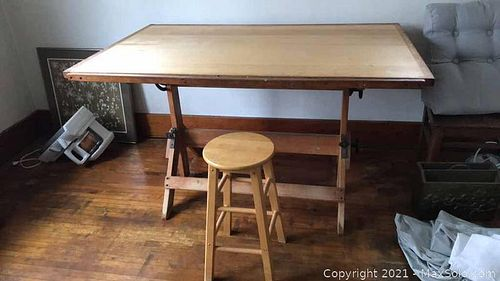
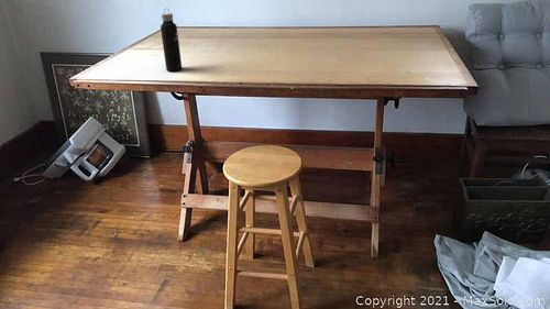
+ water bottle [160,8,183,71]
